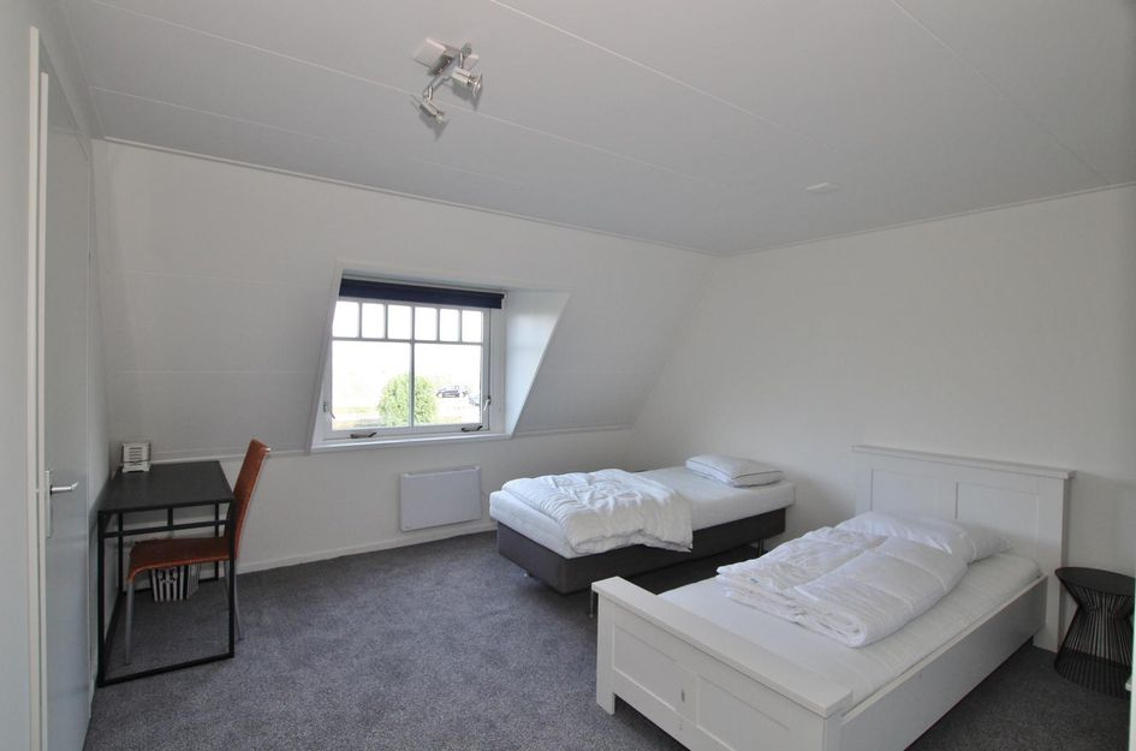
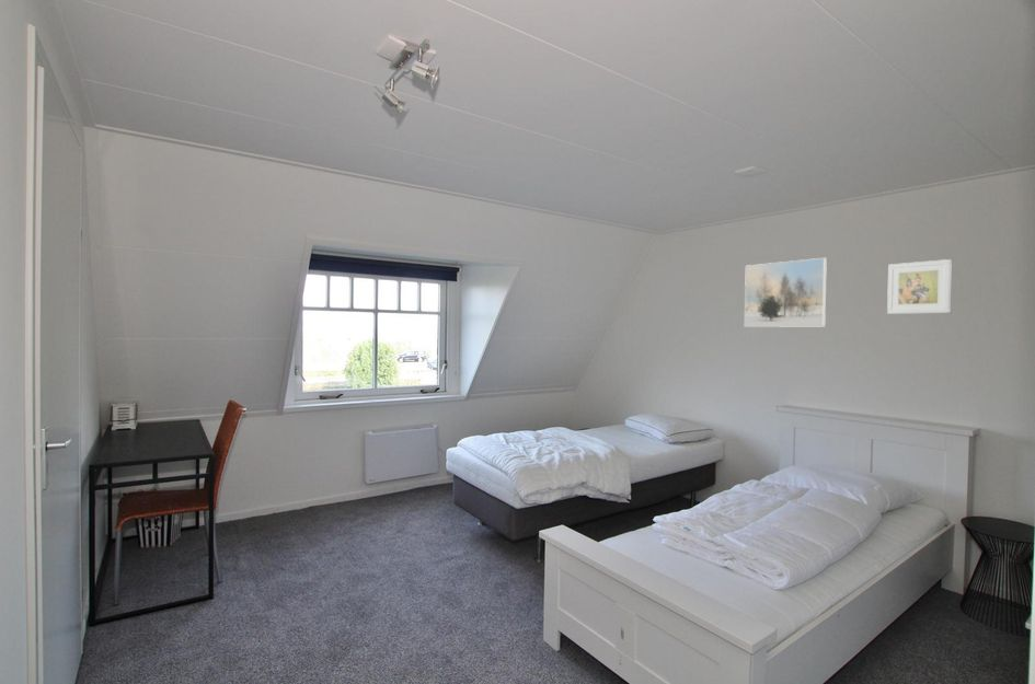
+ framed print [744,257,828,328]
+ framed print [886,258,953,315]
